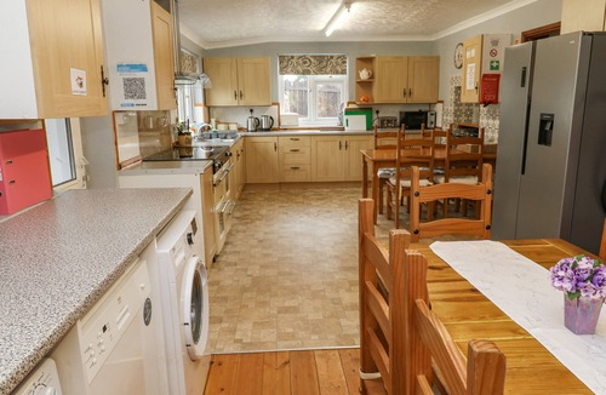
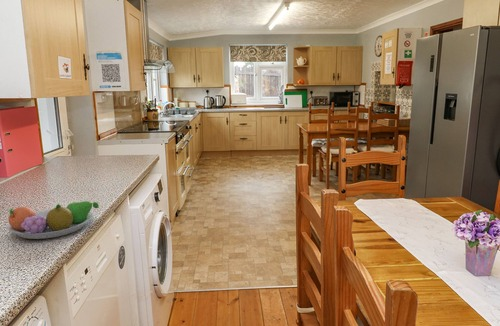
+ fruit bowl [6,200,99,240]
